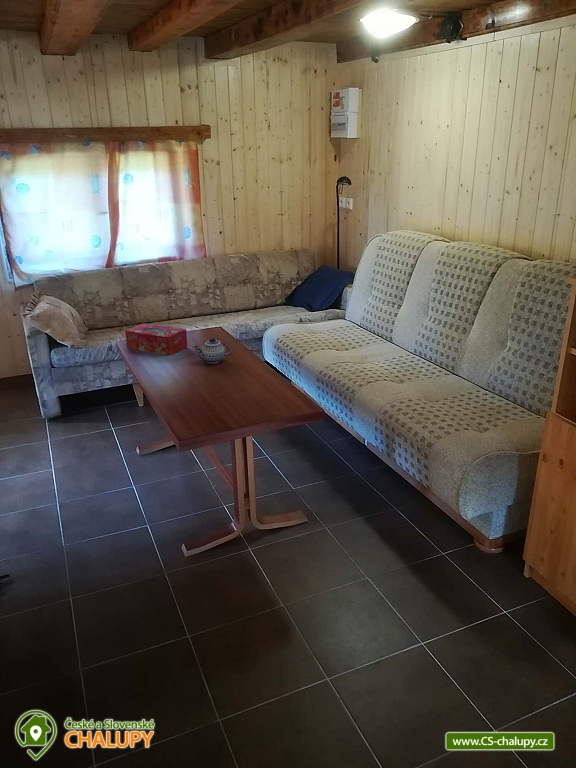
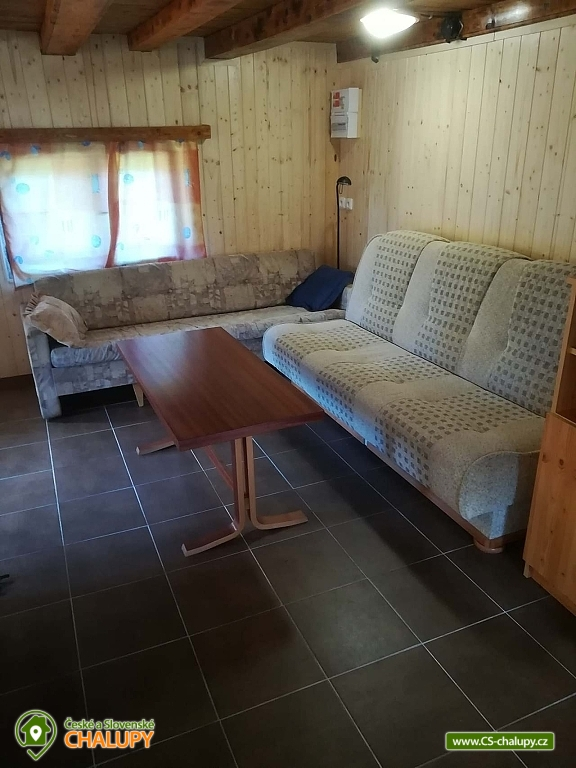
- tissue box [124,322,189,356]
- teapot [192,337,233,364]
